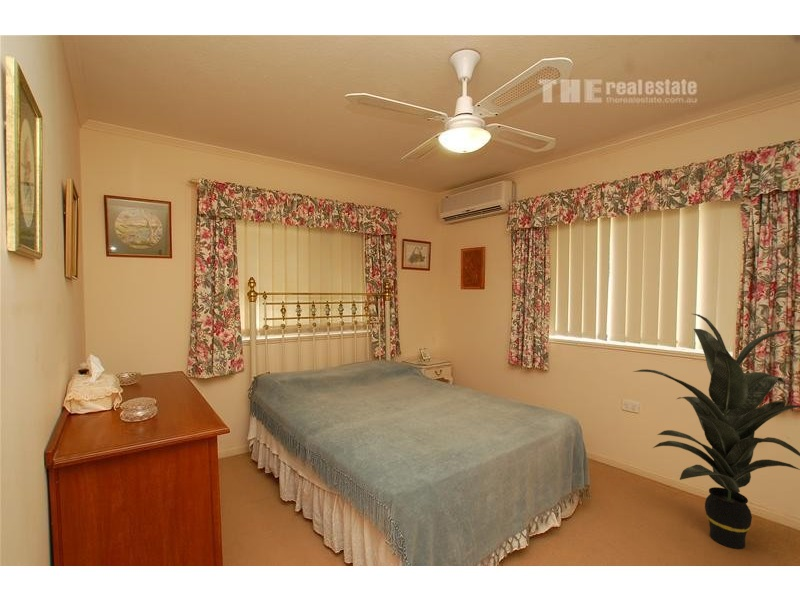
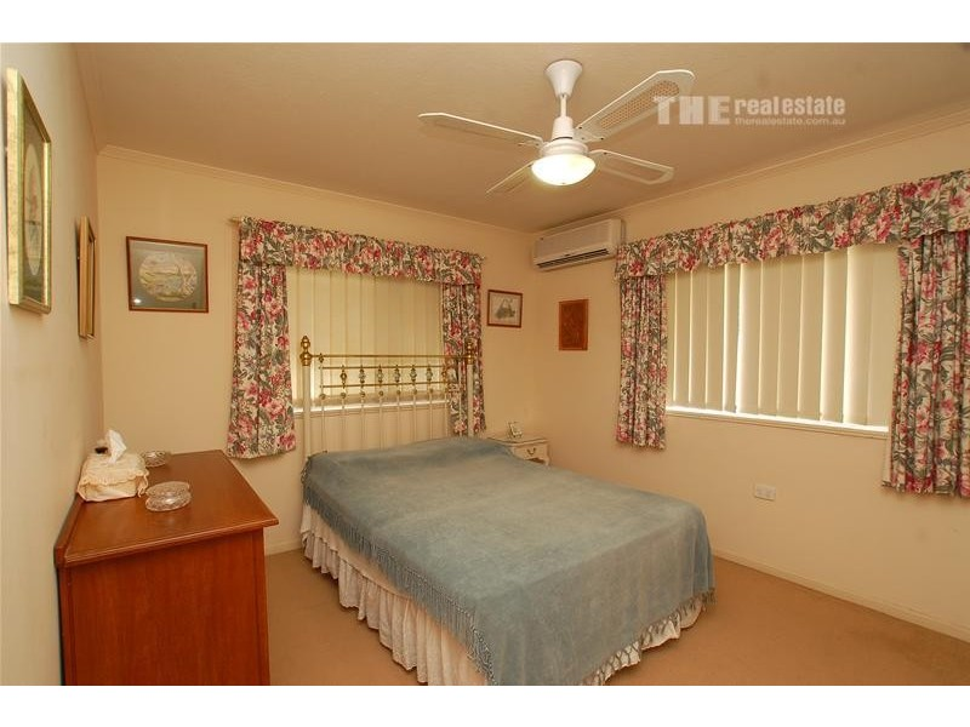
- indoor plant [632,313,800,550]
